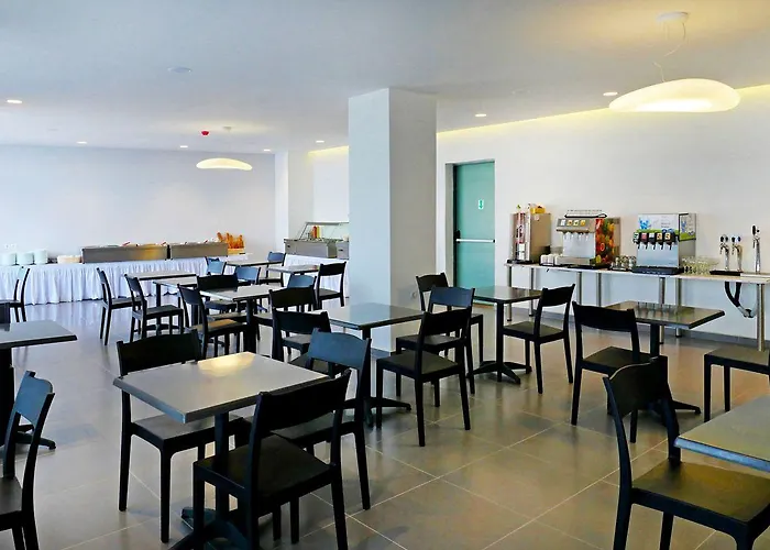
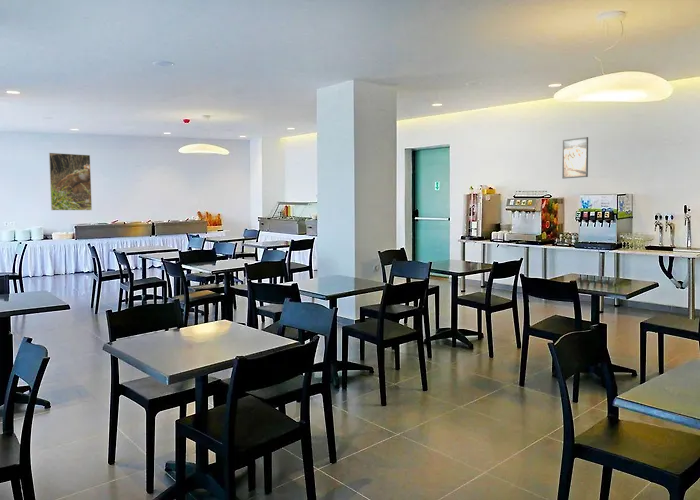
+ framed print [48,152,93,211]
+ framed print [561,136,589,180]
